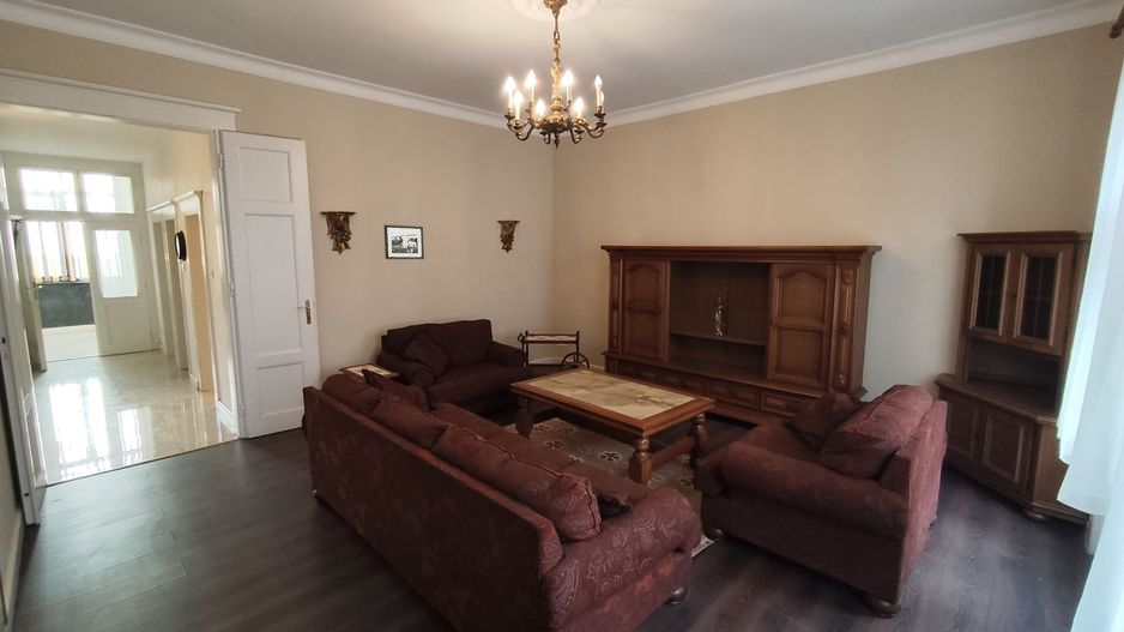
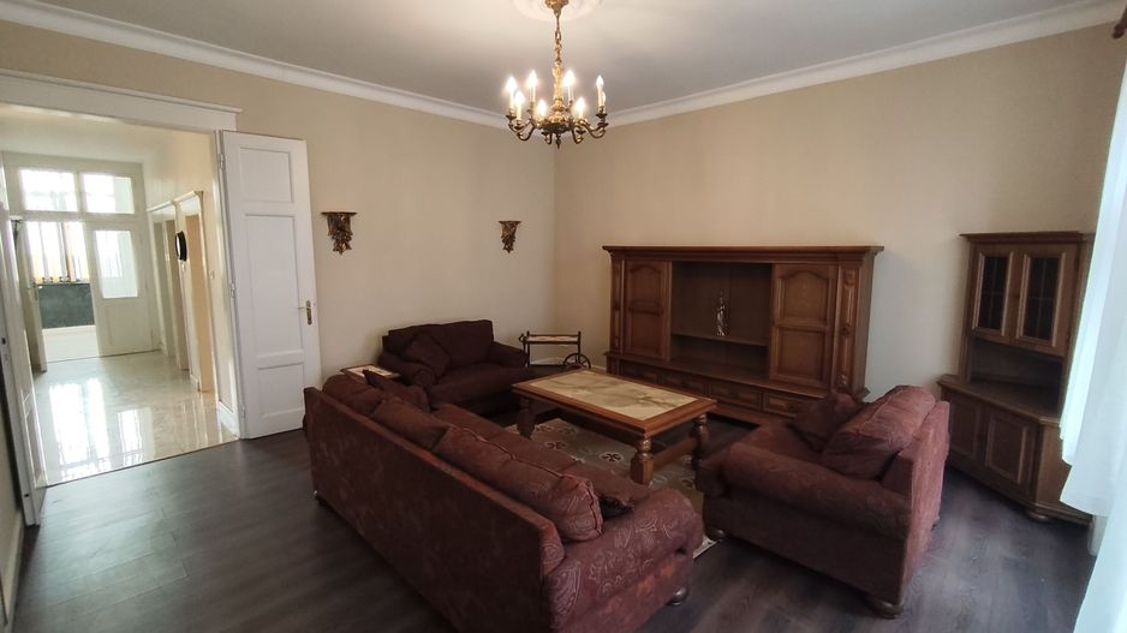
- picture frame [383,224,425,260]
